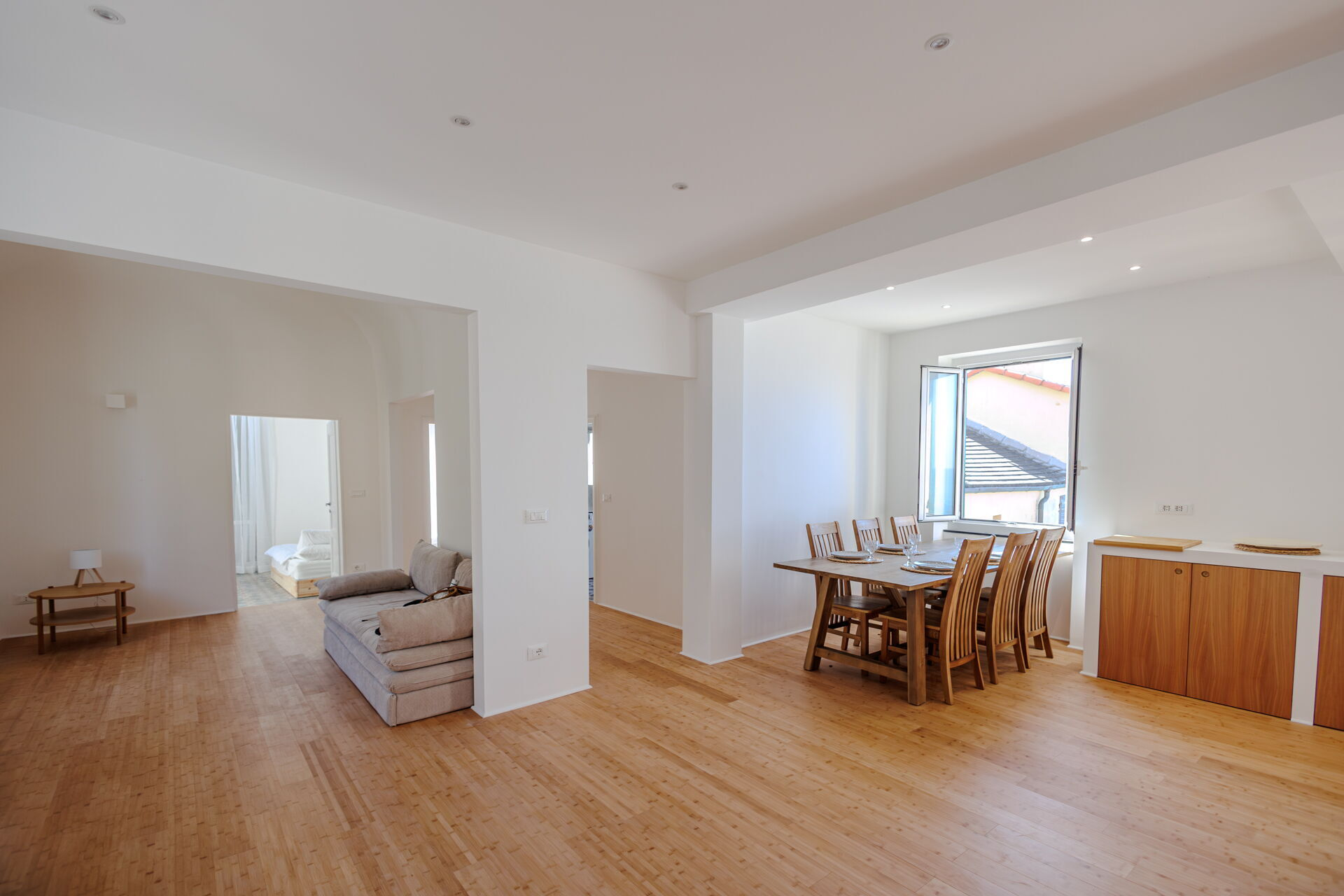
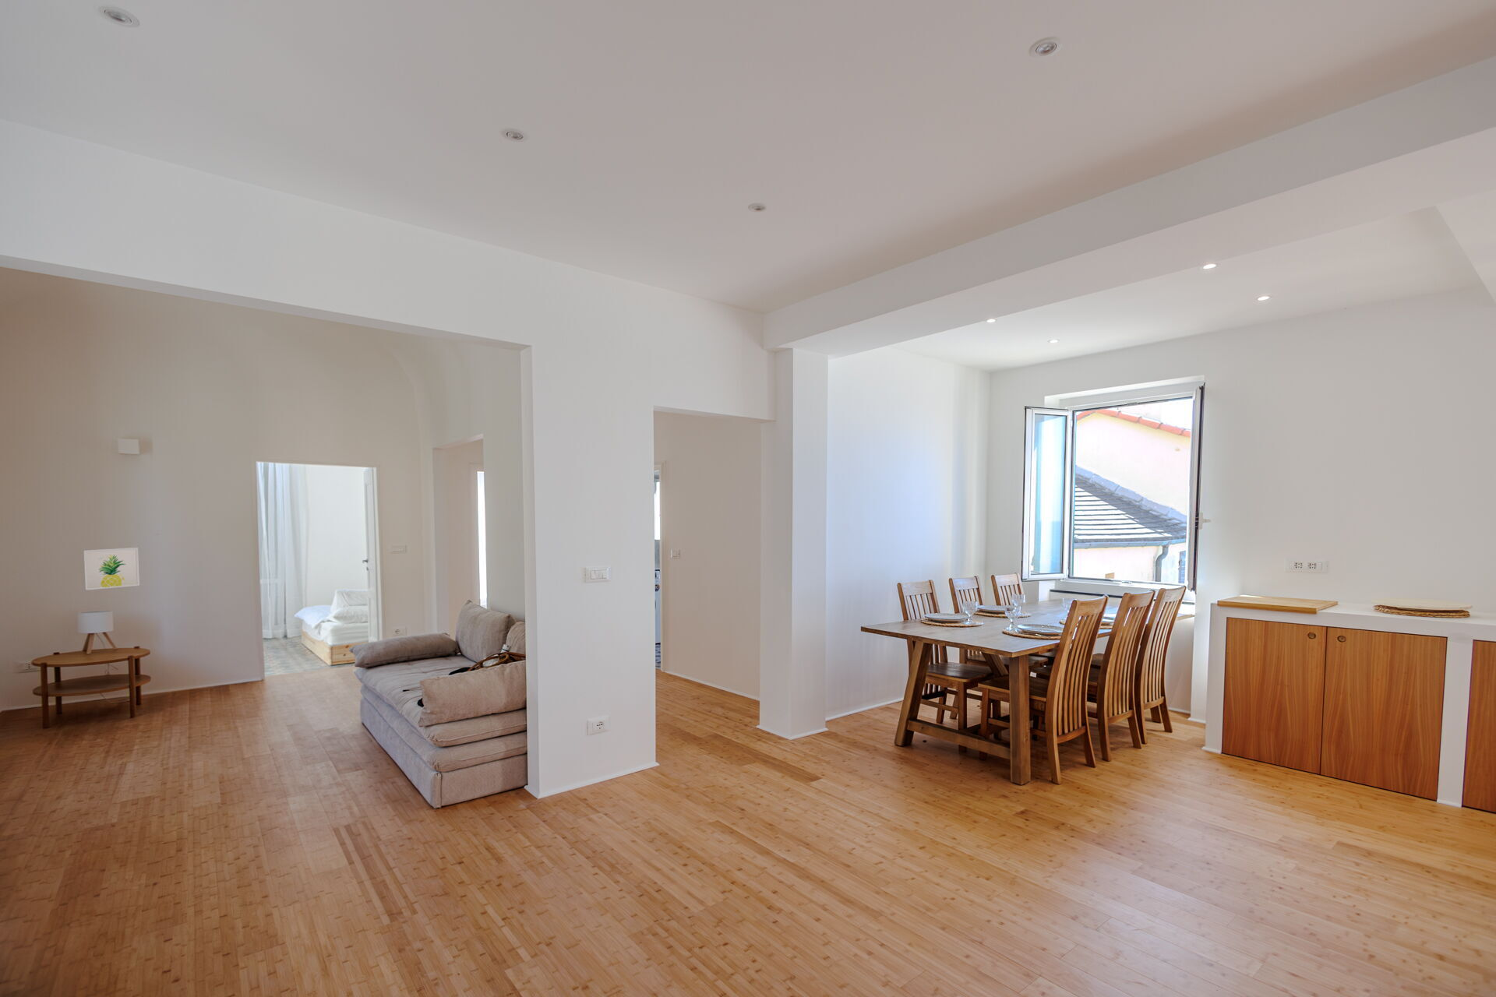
+ wall art [83,546,140,591]
